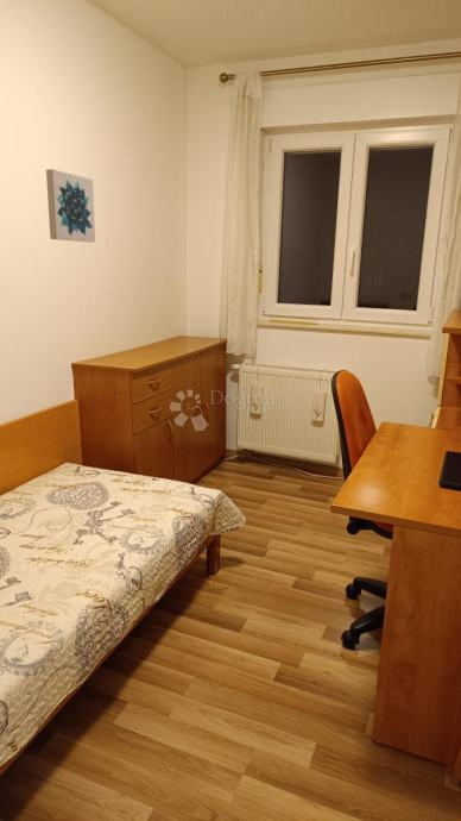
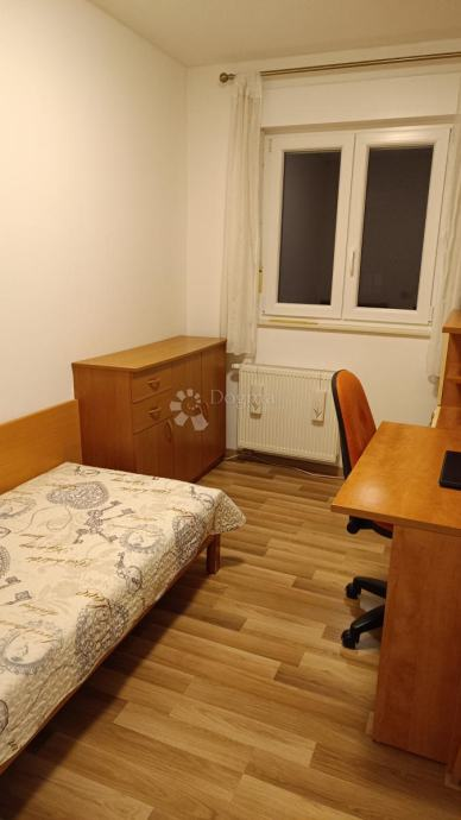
- wall art [45,168,96,244]
